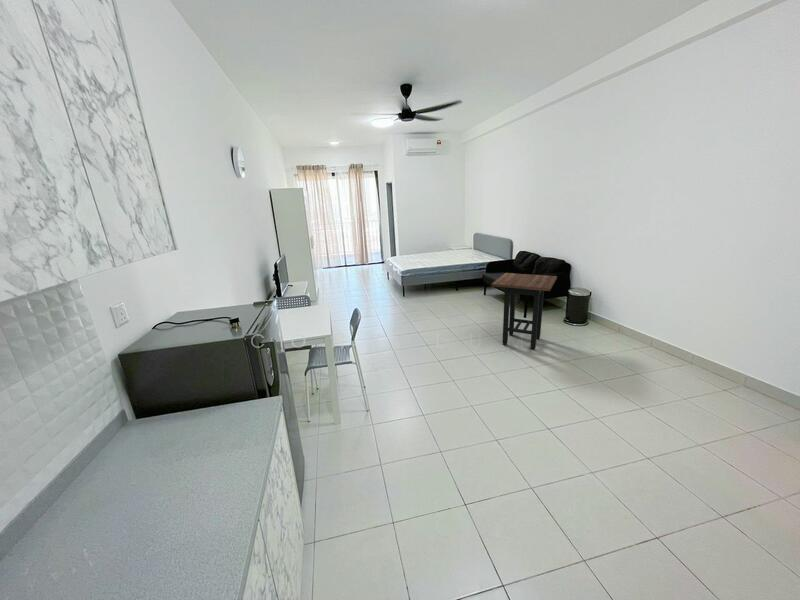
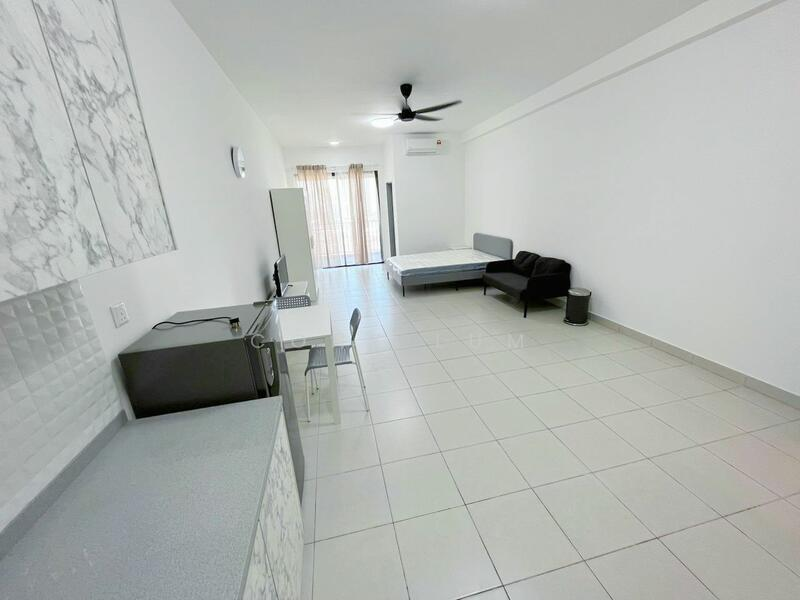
- side table [491,272,558,351]
